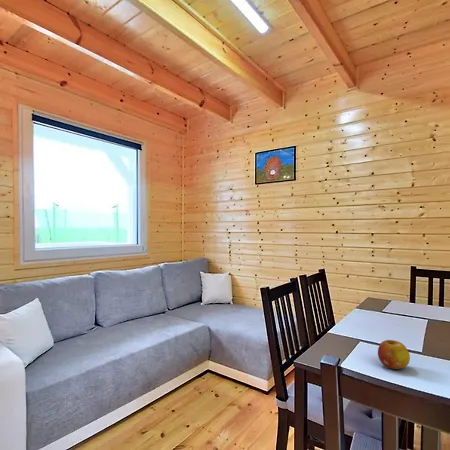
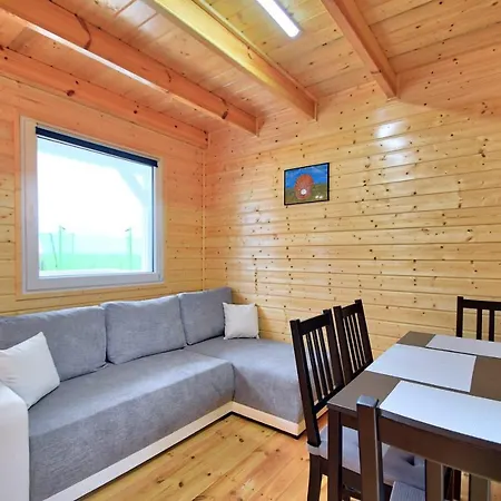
- fruit [377,339,411,370]
